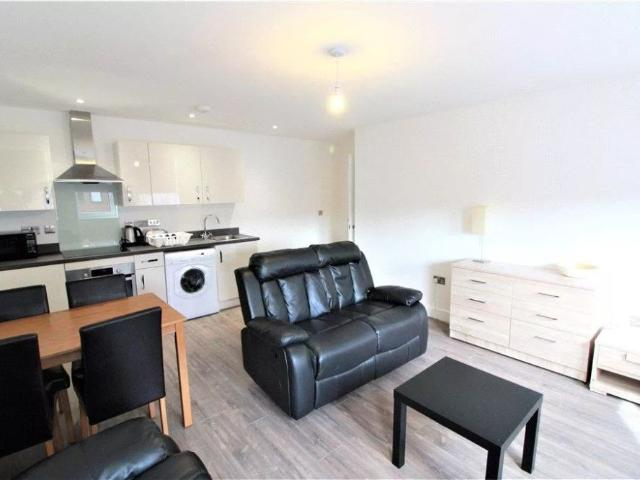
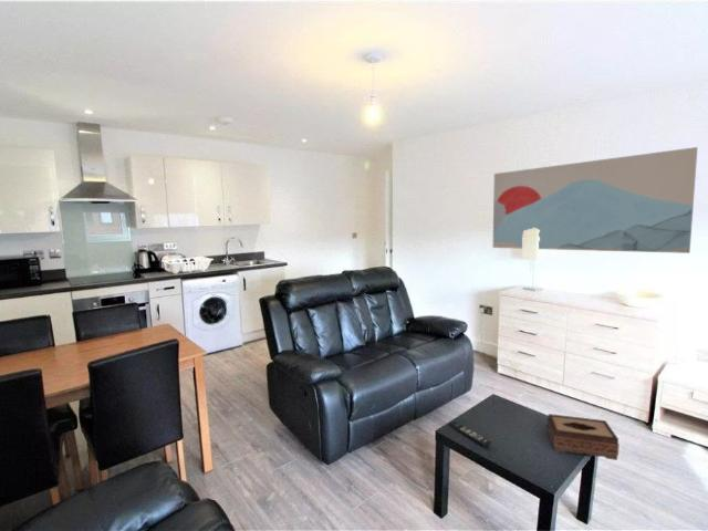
+ wall art [491,146,698,254]
+ tissue box [546,413,621,461]
+ remote control [447,420,492,448]
